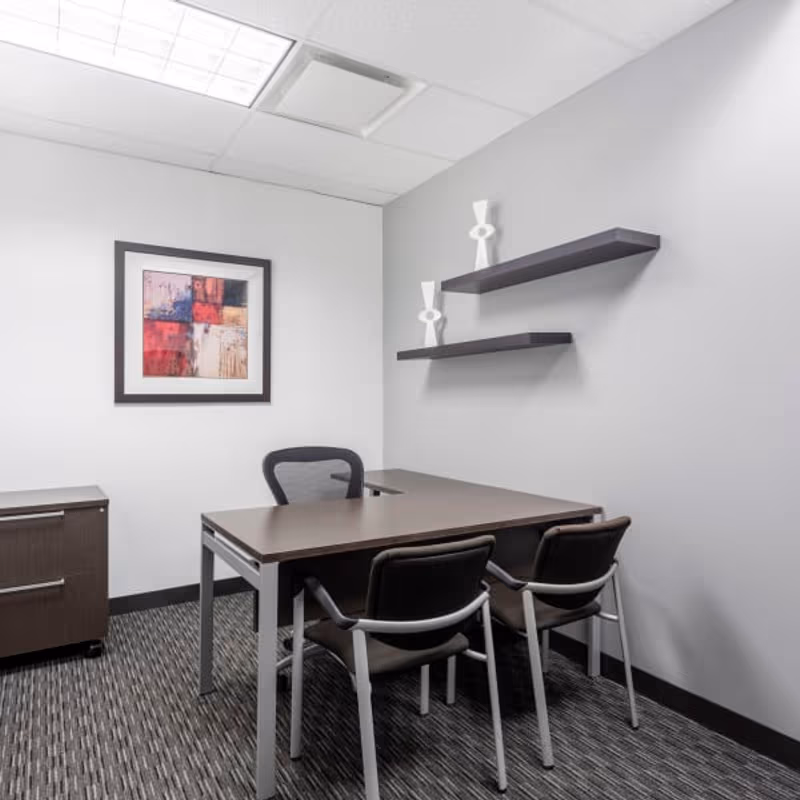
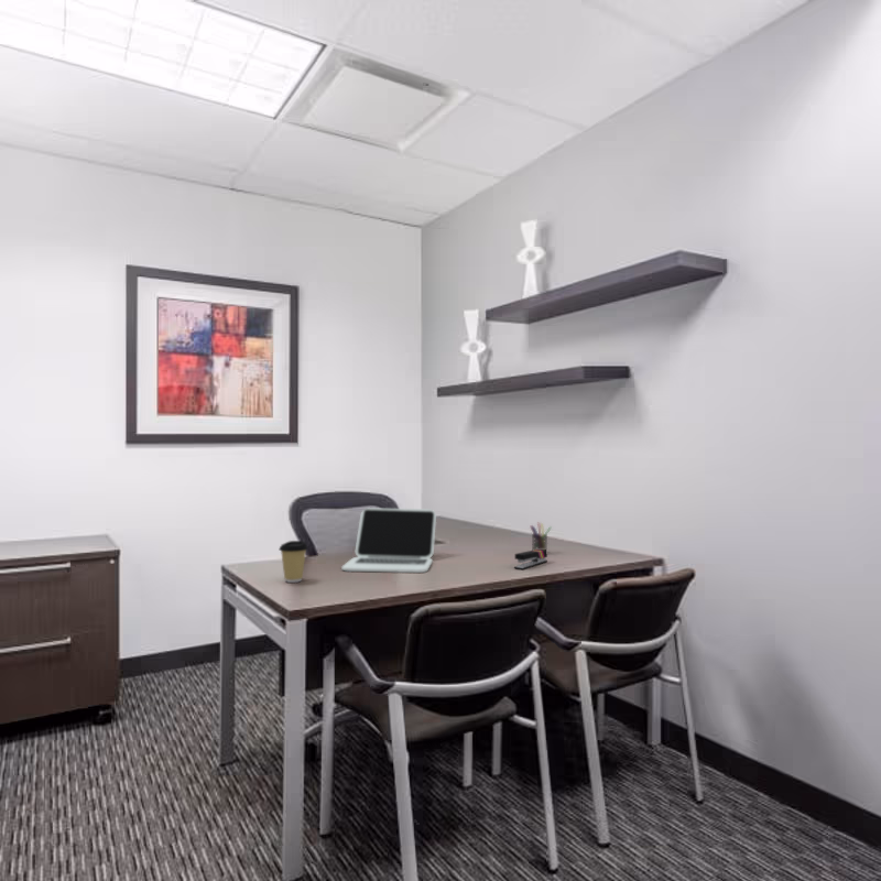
+ laptop [340,508,437,574]
+ stapler [513,550,548,570]
+ pen holder [529,521,553,554]
+ coffee cup [278,540,309,584]
